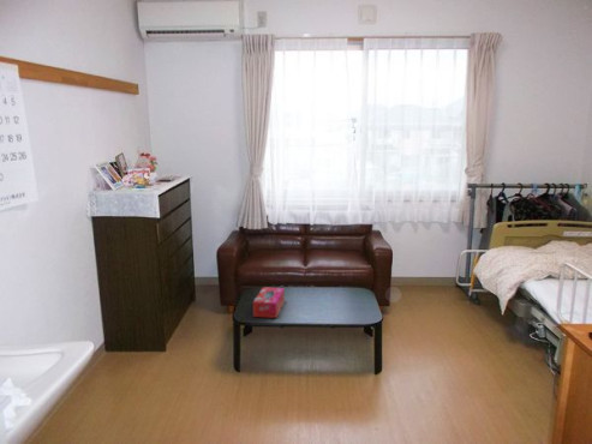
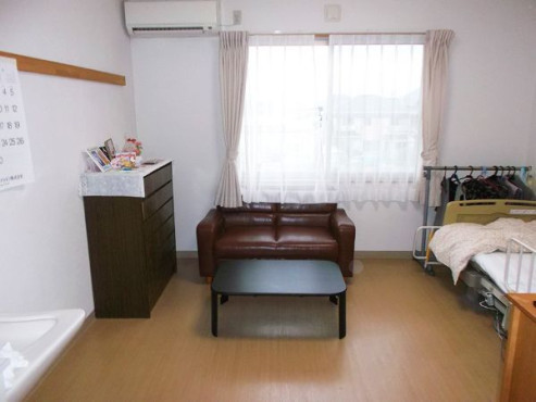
- tissue box [252,286,286,319]
